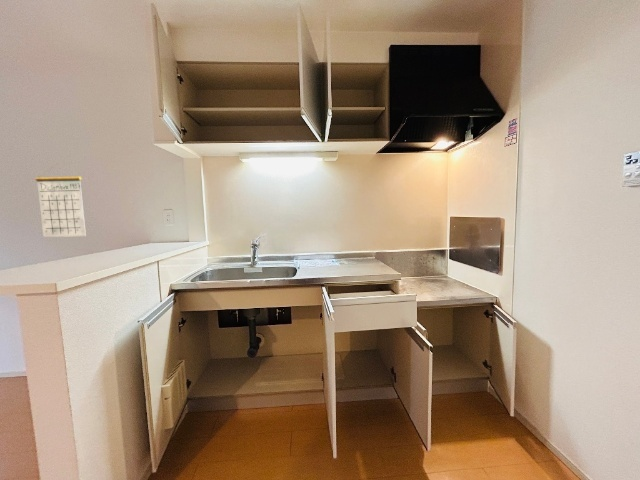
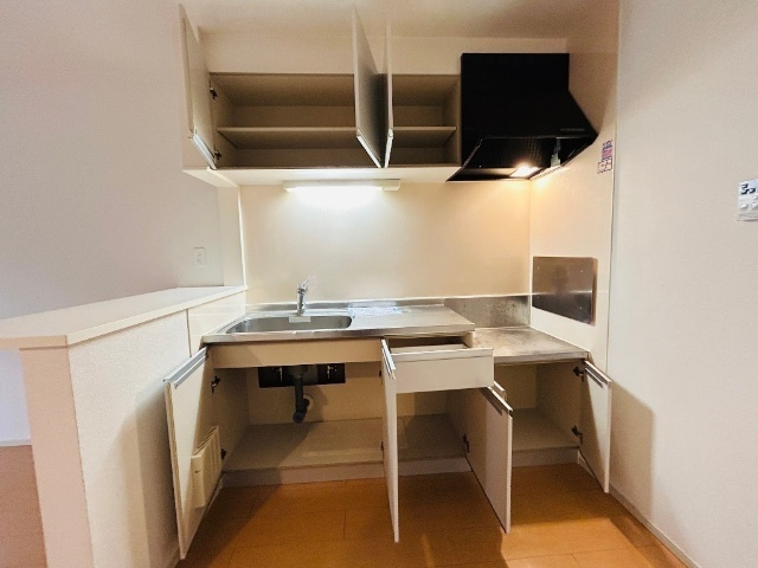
- calendar [34,163,87,238]
